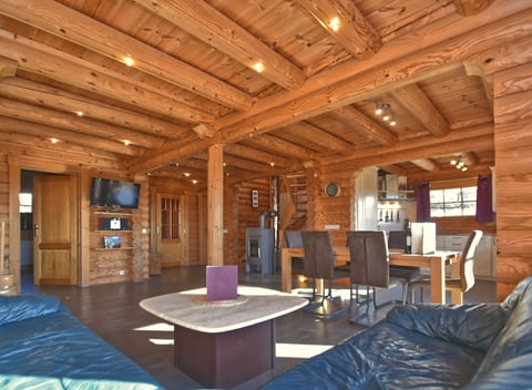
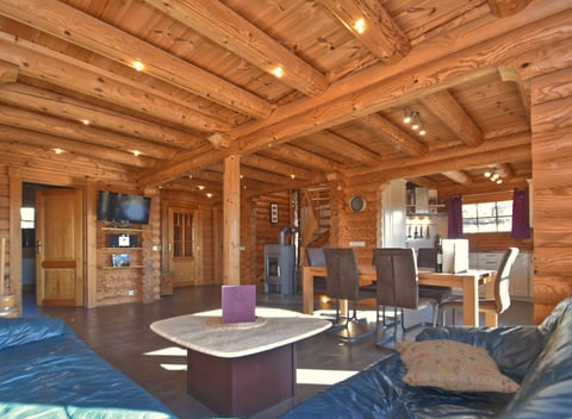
+ decorative pillow [392,338,521,394]
